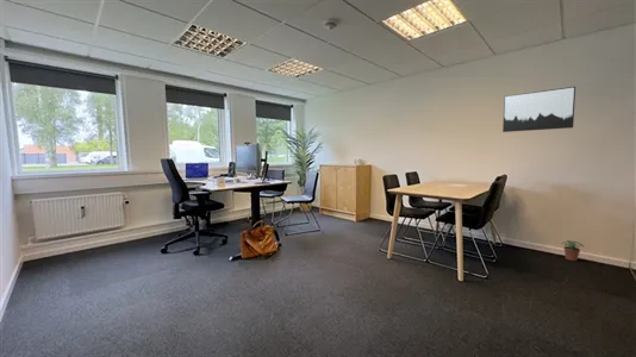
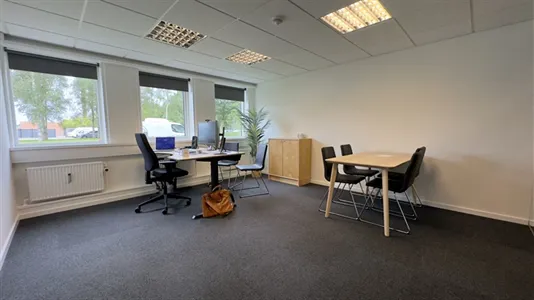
- potted plant [560,239,585,262]
- wall art [501,86,576,133]
